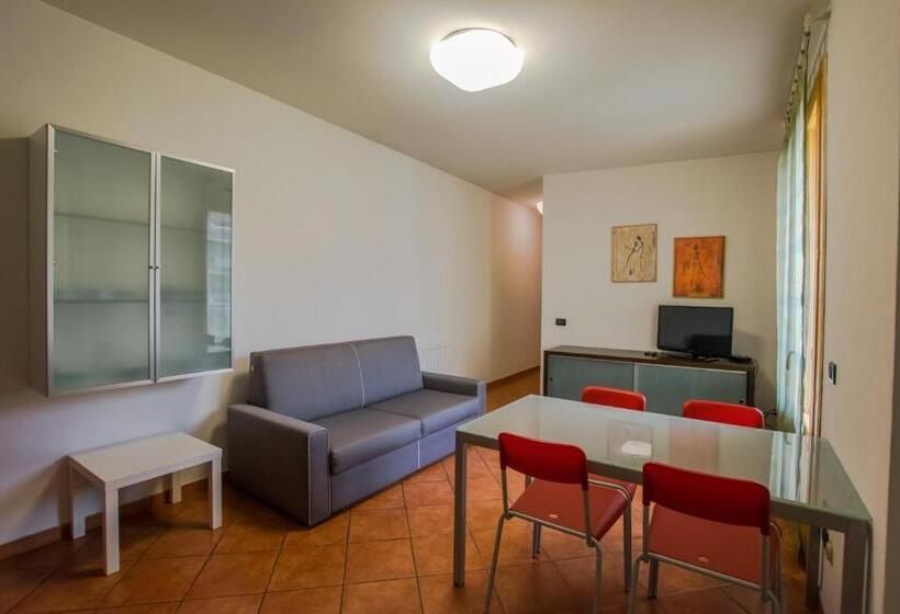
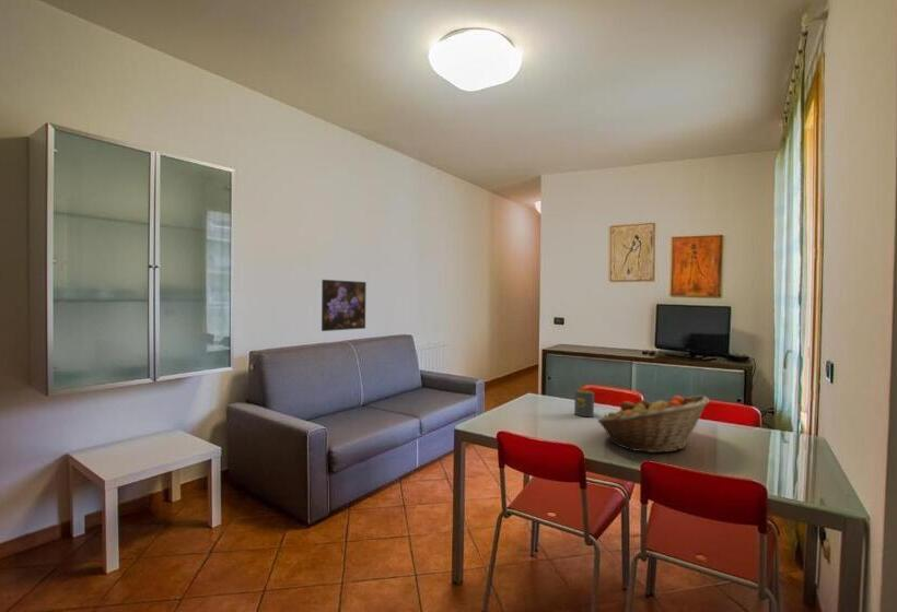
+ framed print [321,279,368,332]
+ mug [573,389,595,417]
+ fruit basket [596,395,711,454]
